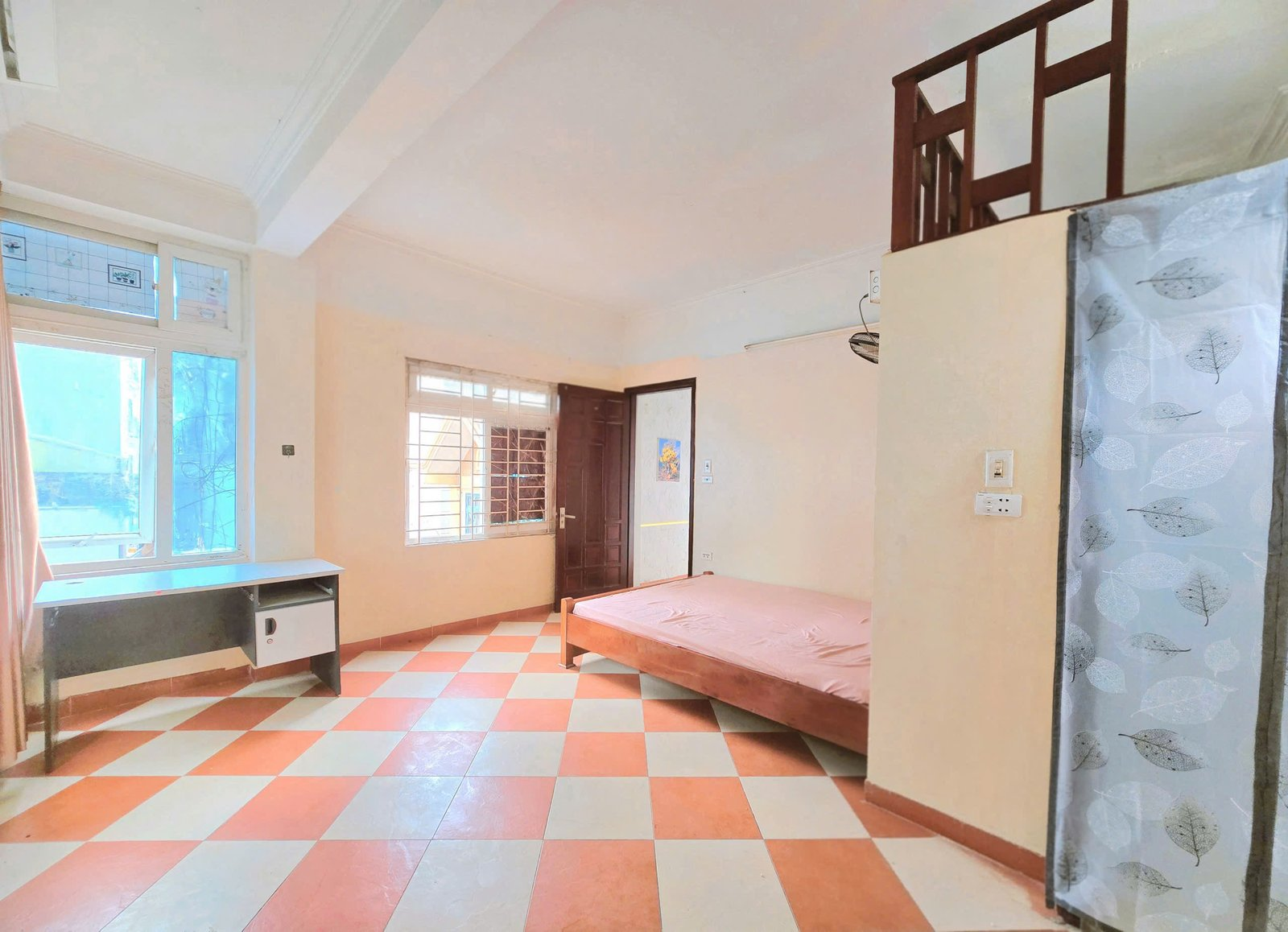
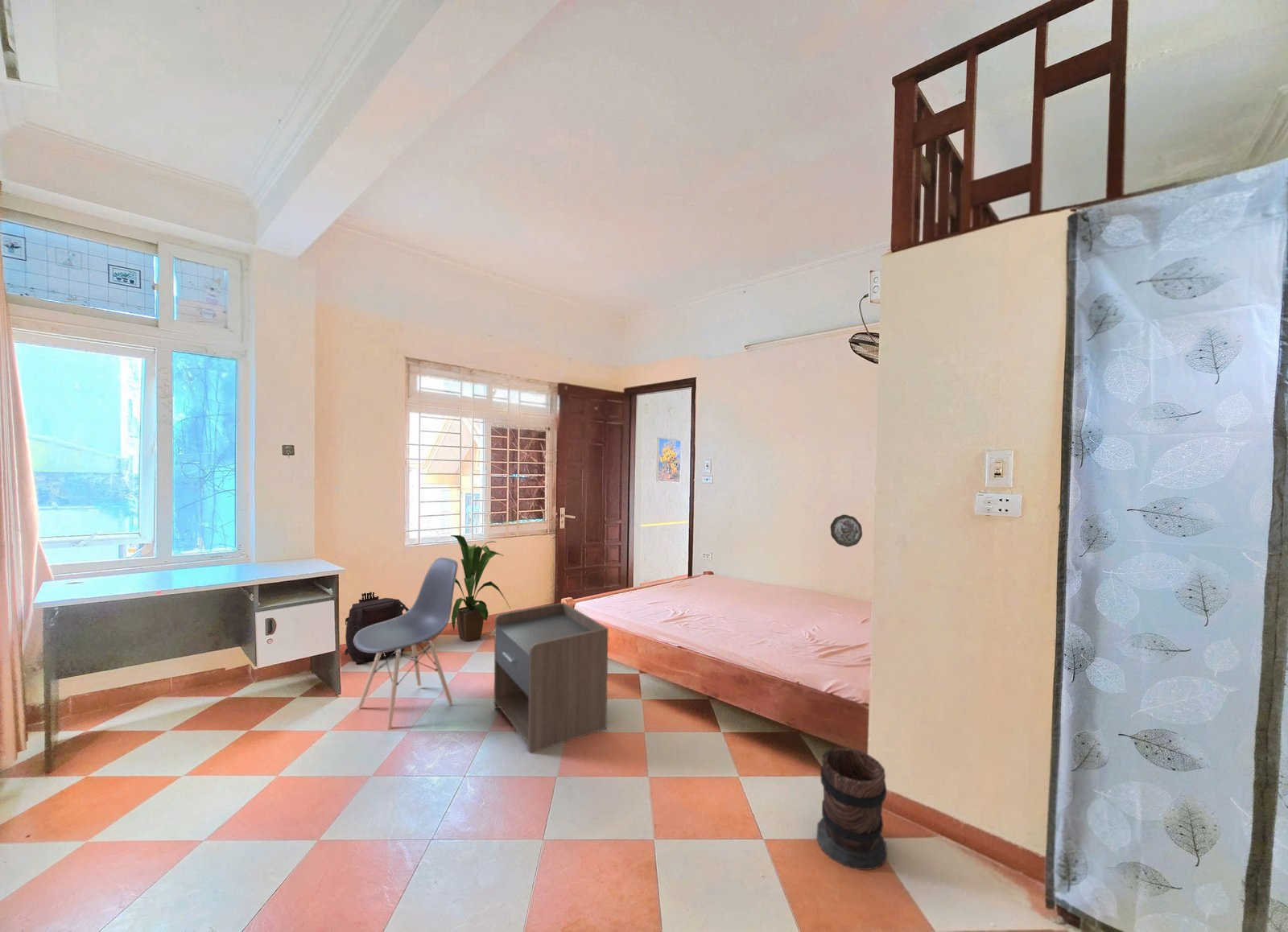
+ nightstand [493,602,609,754]
+ chair [353,557,459,730]
+ house plant [450,534,512,643]
+ backpack [344,592,410,665]
+ wooden barrel [816,747,888,871]
+ decorative plate [830,513,863,547]
